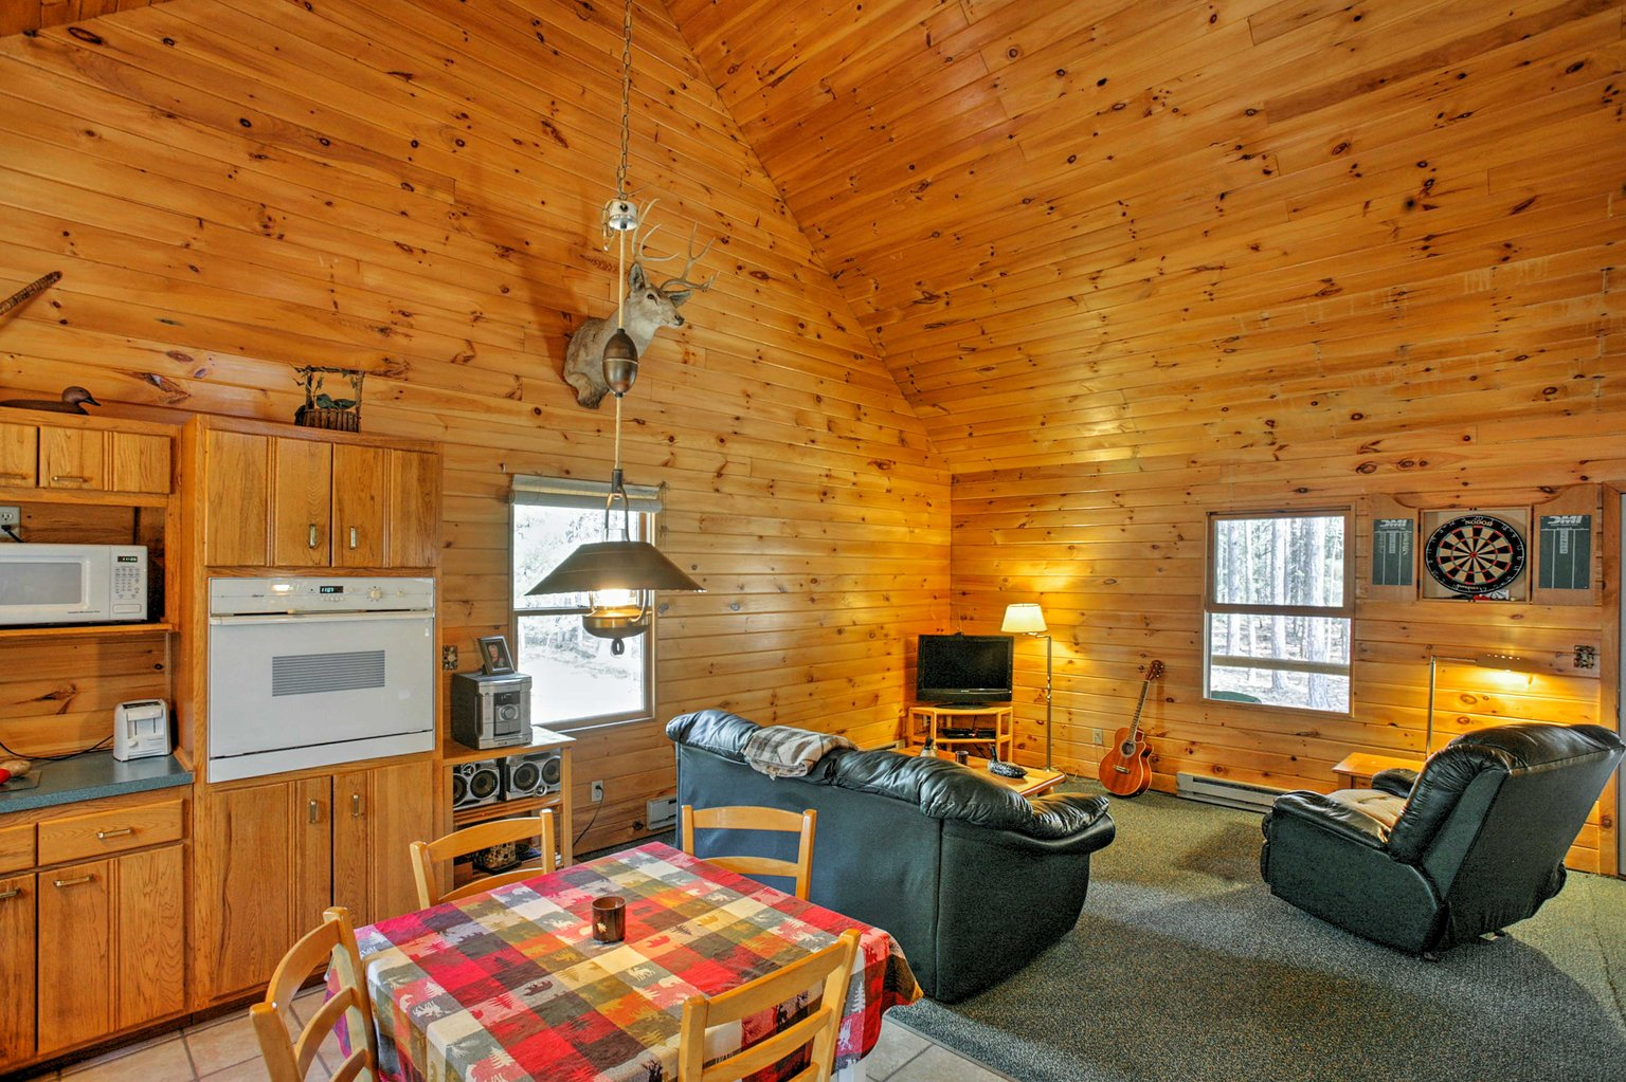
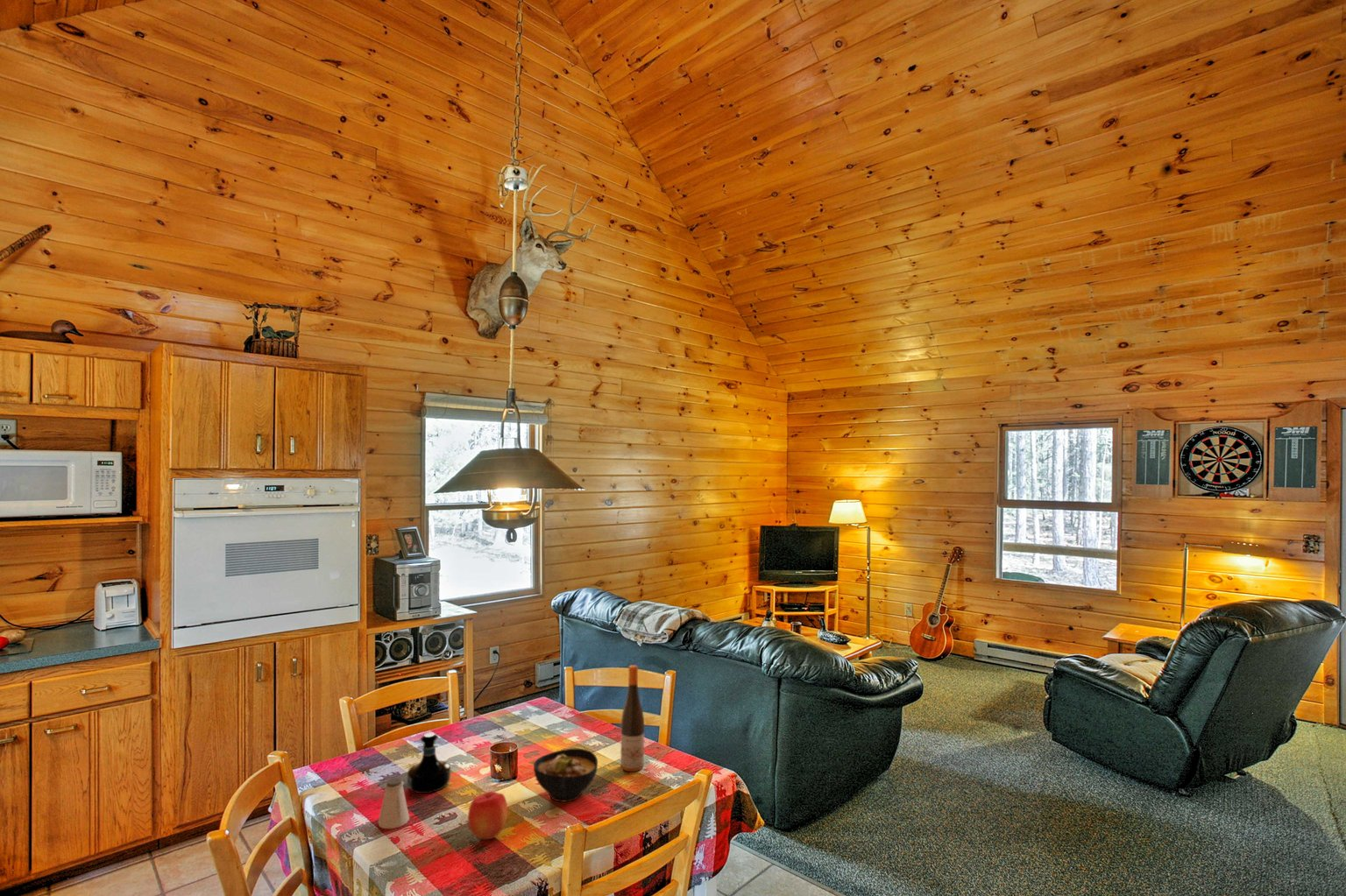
+ bowl [533,748,599,802]
+ apple [467,791,509,840]
+ wine bottle [620,664,645,773]
+ tequila bottle [407,731,451,794]
+ saltshaker [377,777,410,829]
